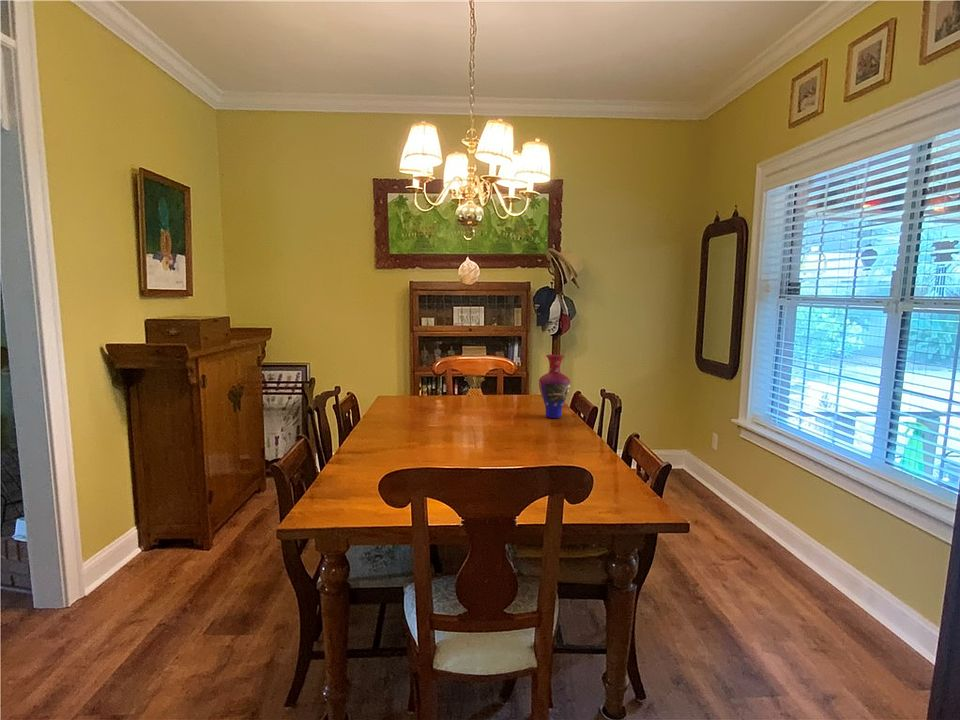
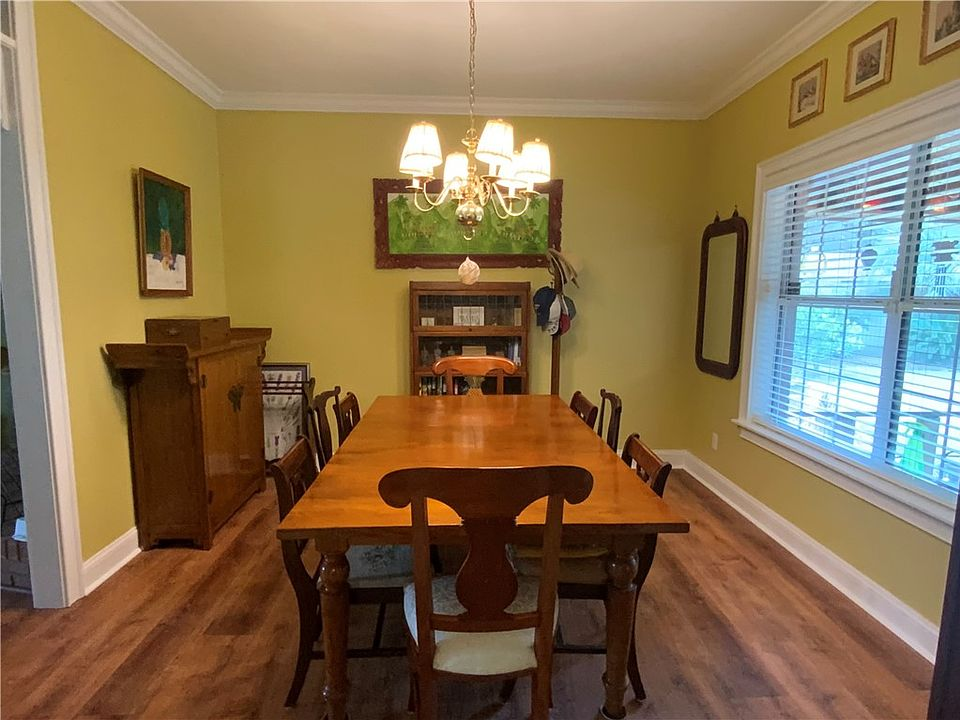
- vase [538,354,571,419]
